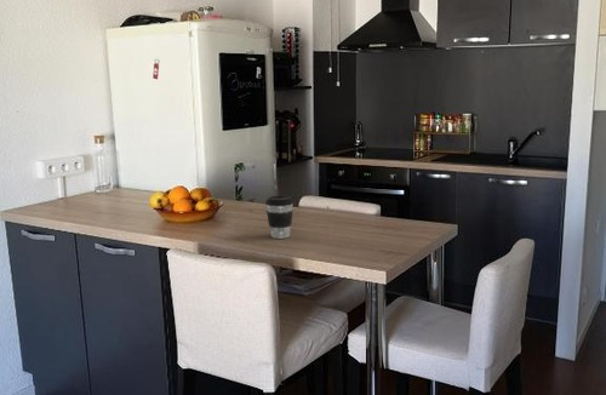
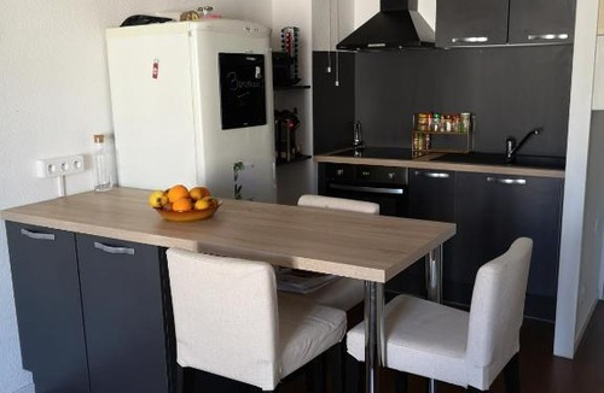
- coffee cup [264,195,295,240]
